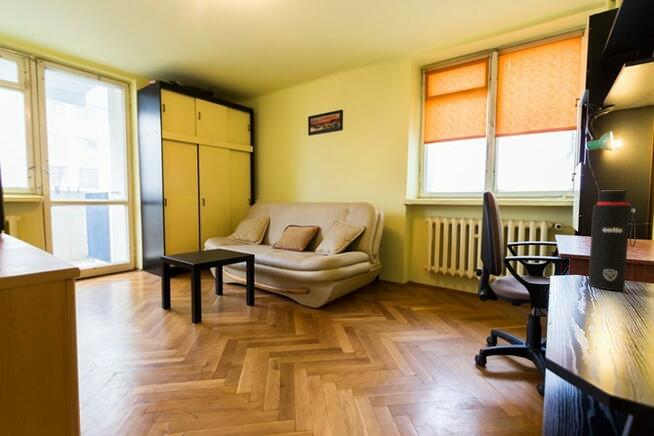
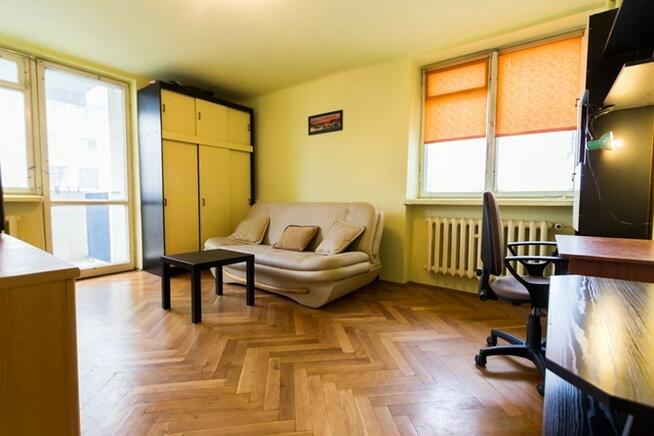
- water bottle [587,190,637,291]
